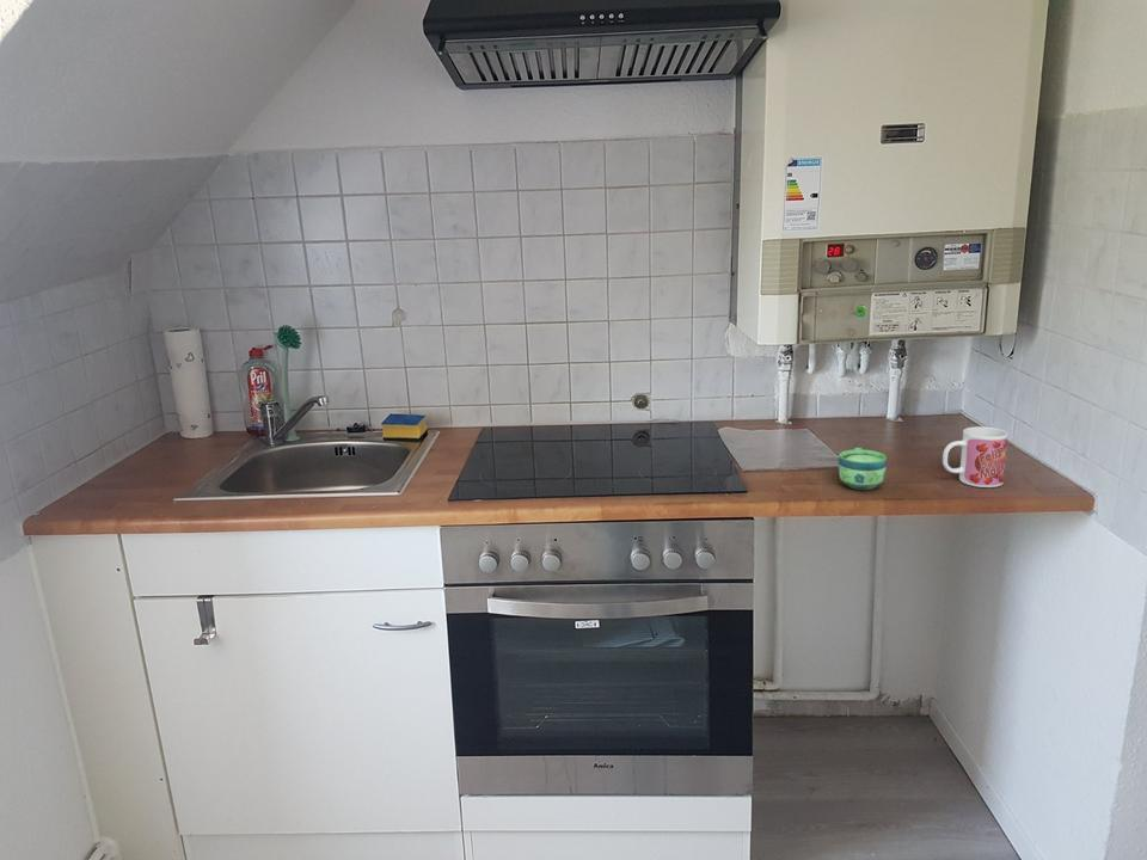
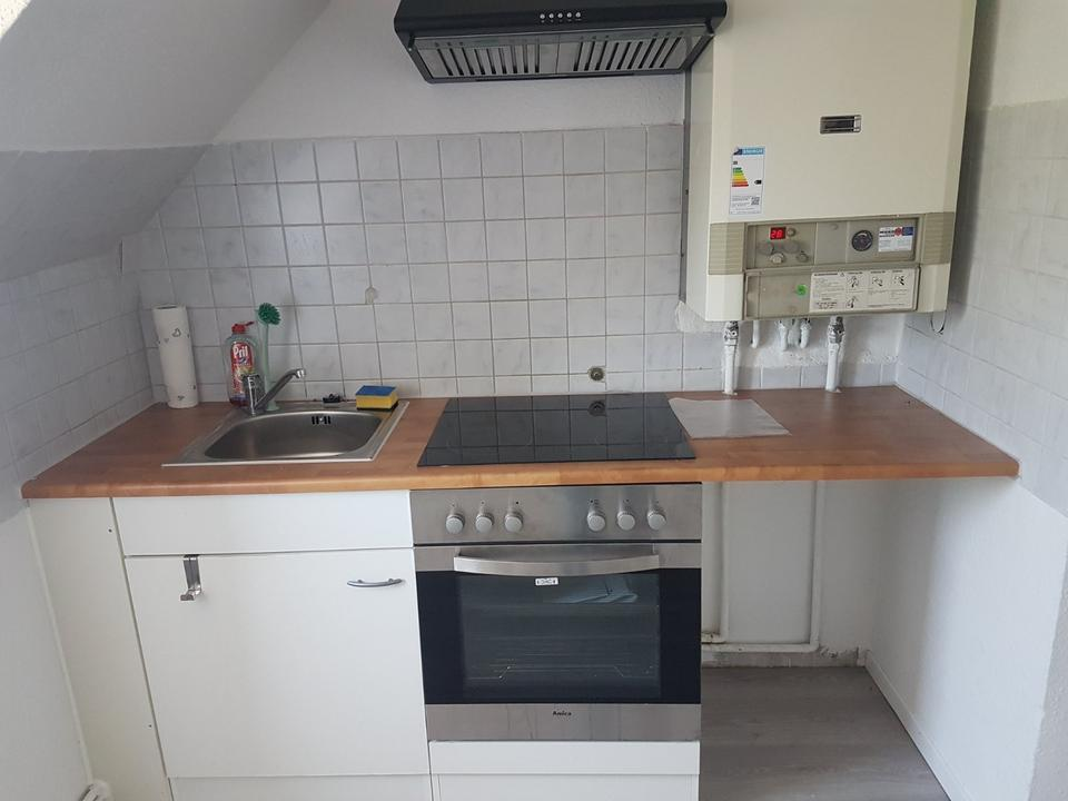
- cup [838,447,888,491]
- mug [941,425,1010,489]
